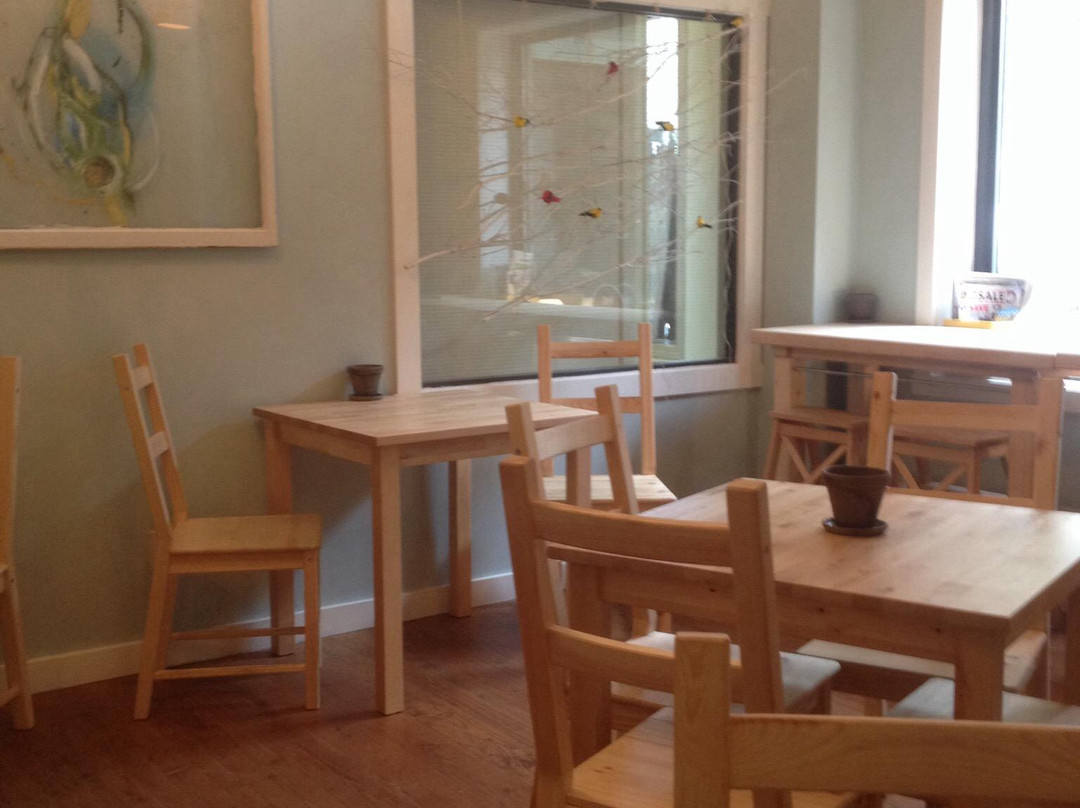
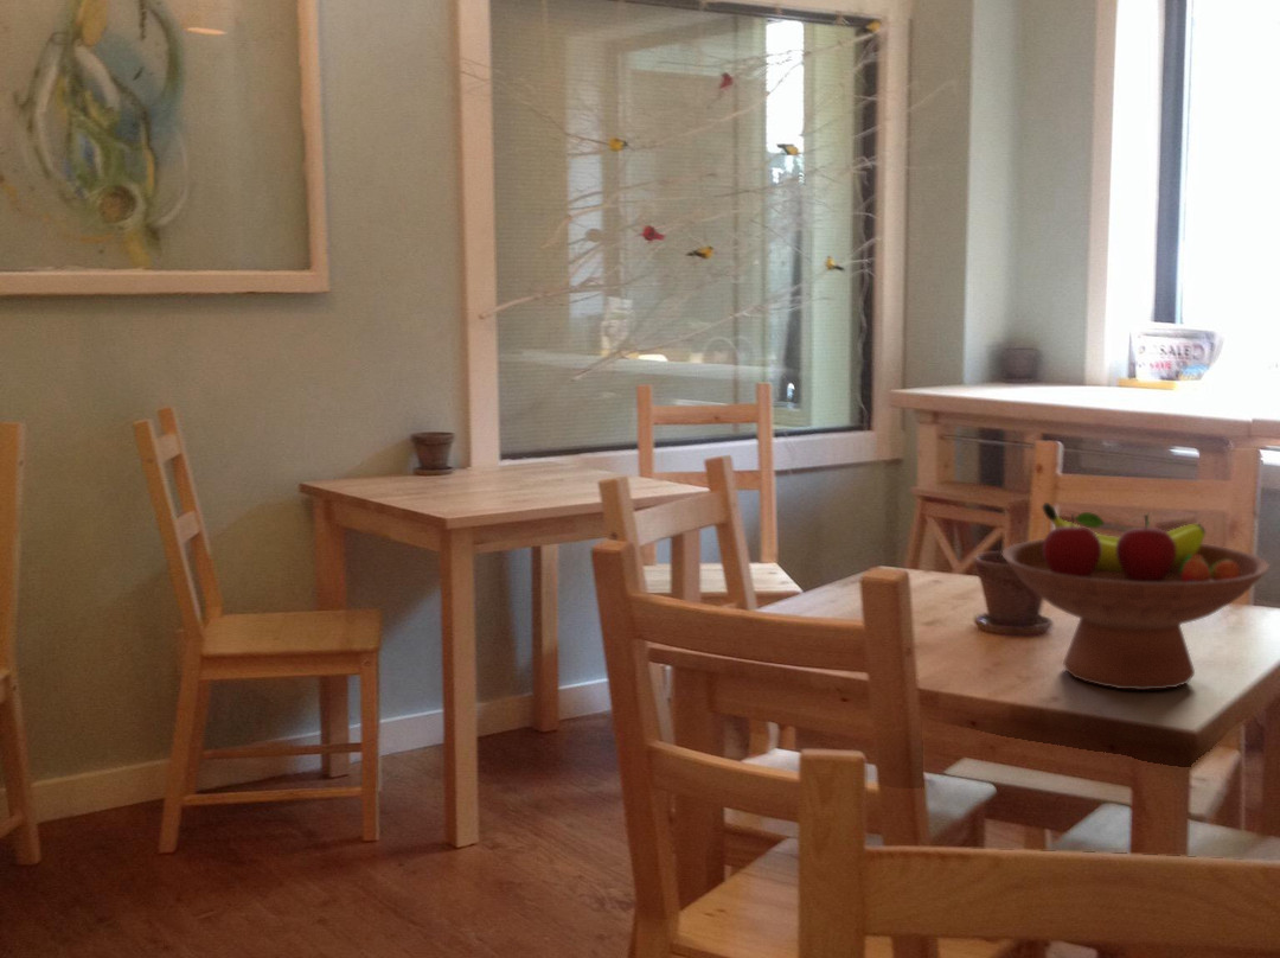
+ fruit bowl [1000,502,1271,691]
